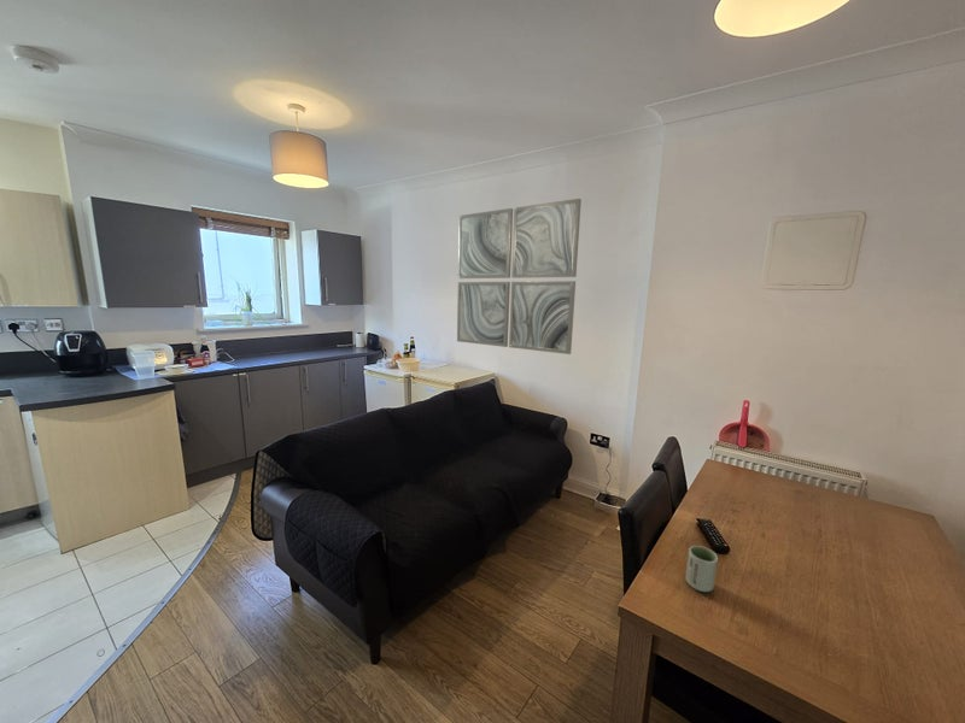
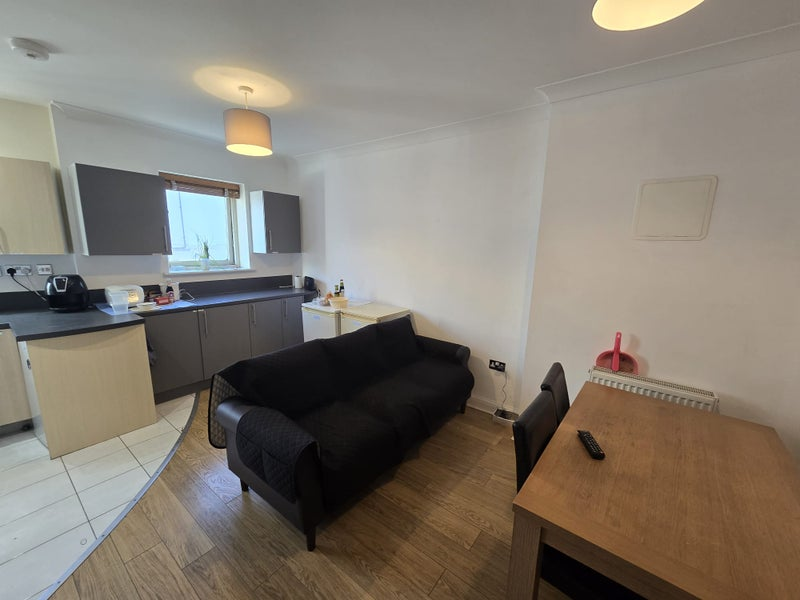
- wall art [456,198,583,355]
- cup [685,545,719,593]
